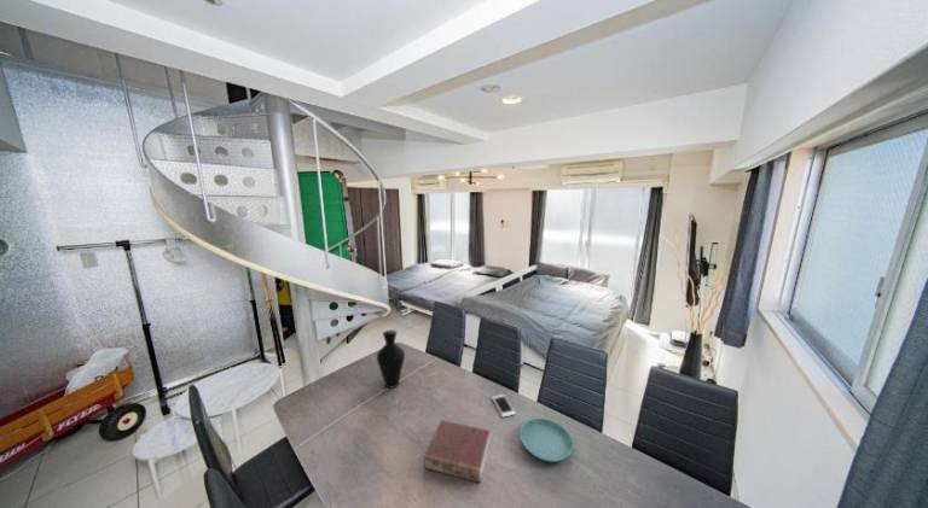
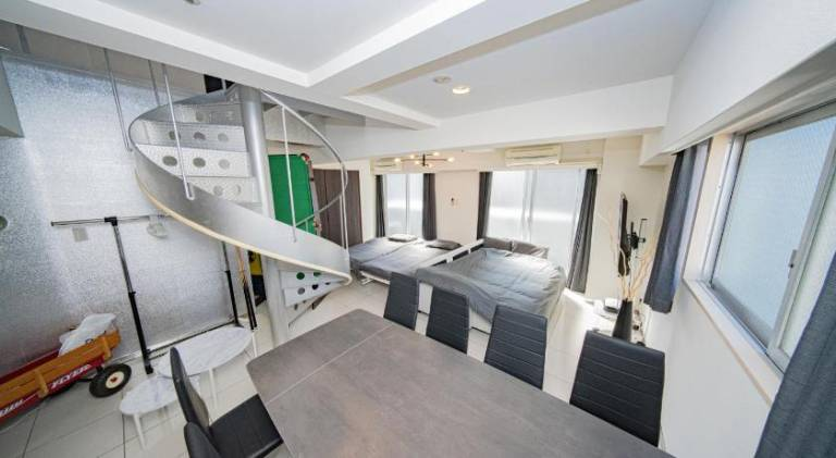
- vase [376,329,406,390]
- book [423,419,491,484]
- saucer [518,418,574,463]
- cell phone [491,393,517,419]
